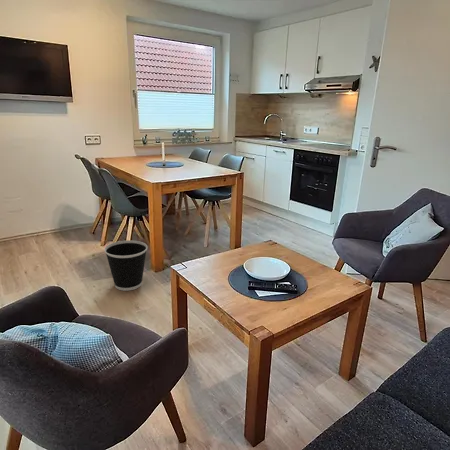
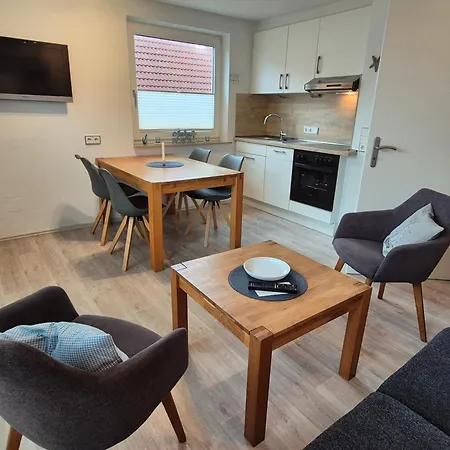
- wastebasket [103,239,148,292]
